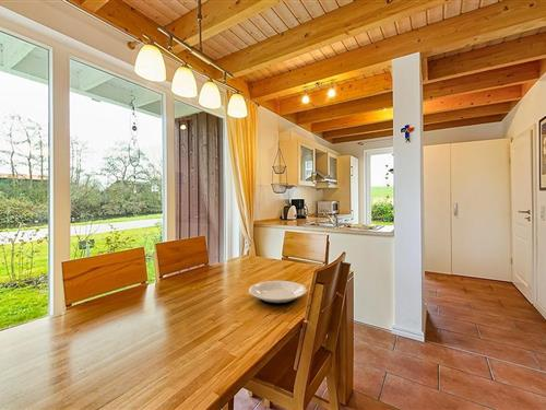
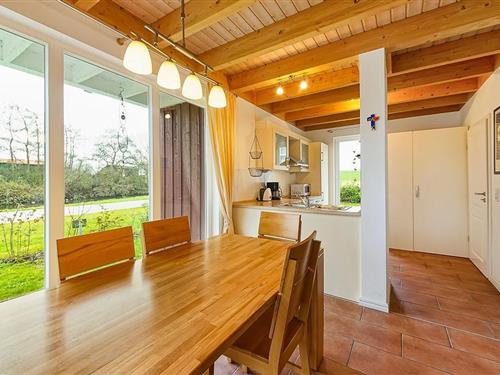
- plate [248,280,308,306]
